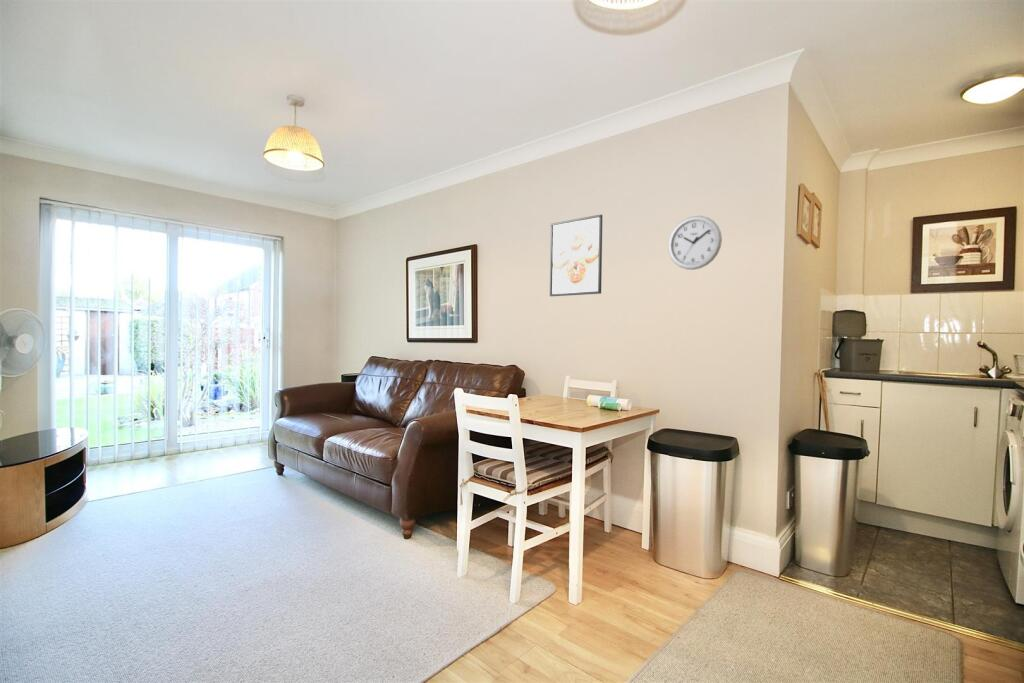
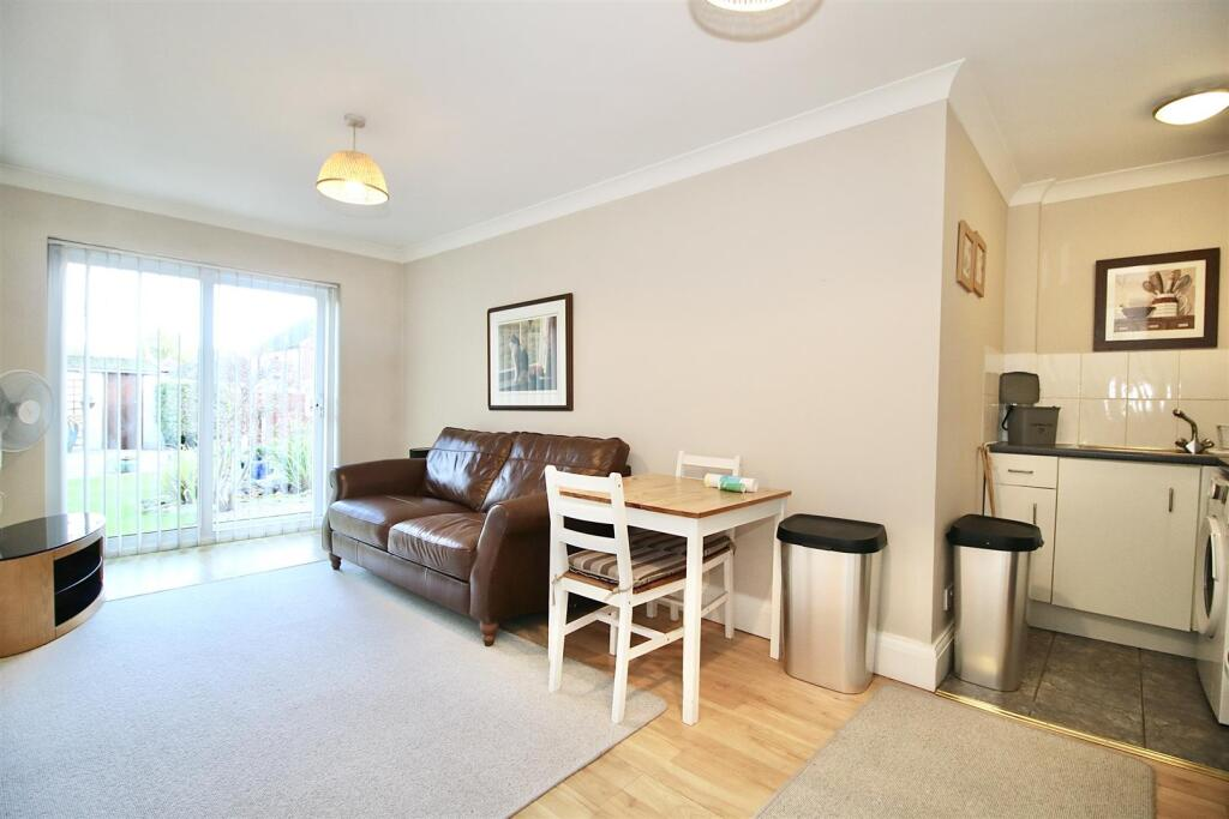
- wall clock [667,215,723,271]
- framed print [549,214,604,297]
